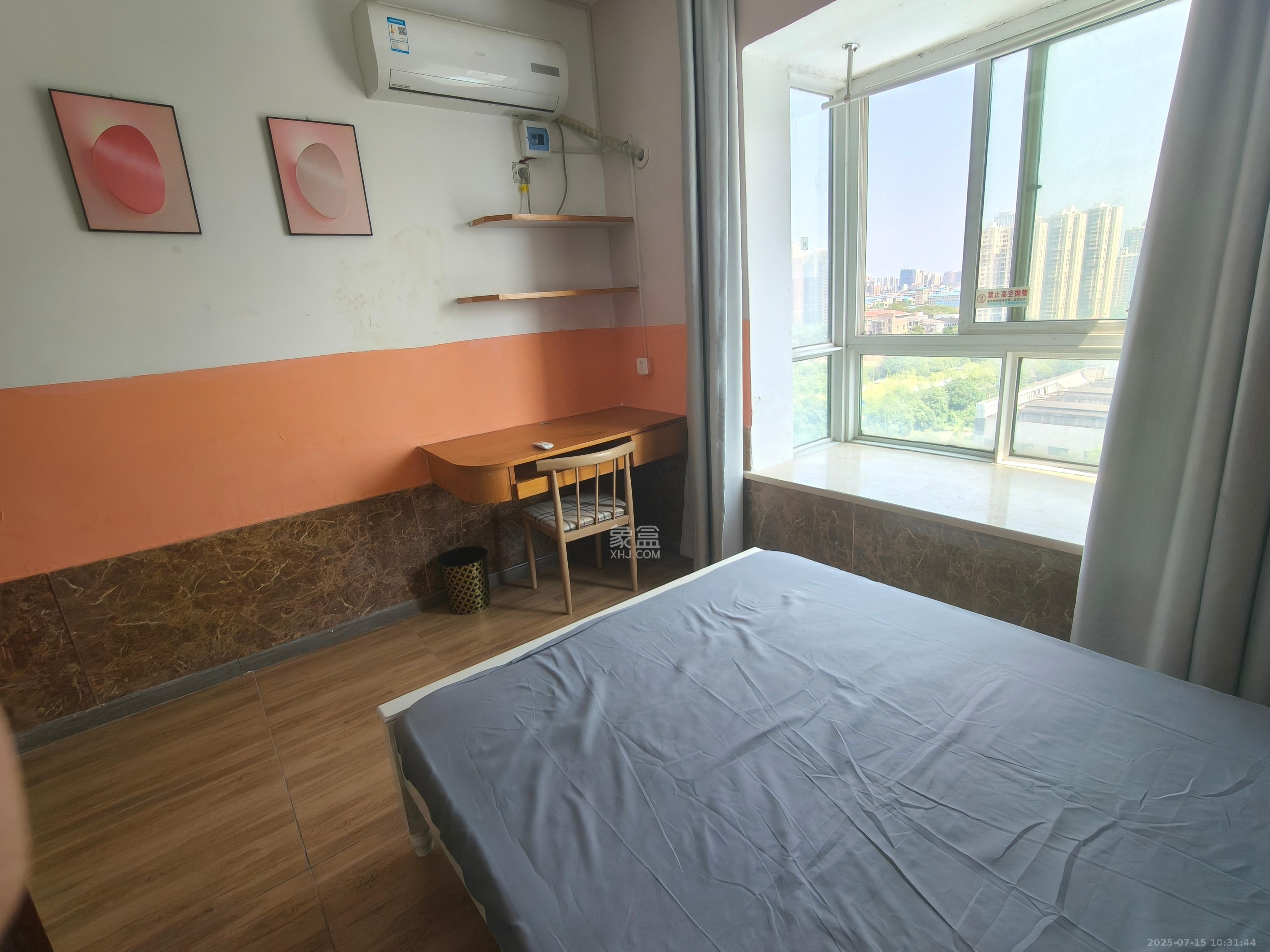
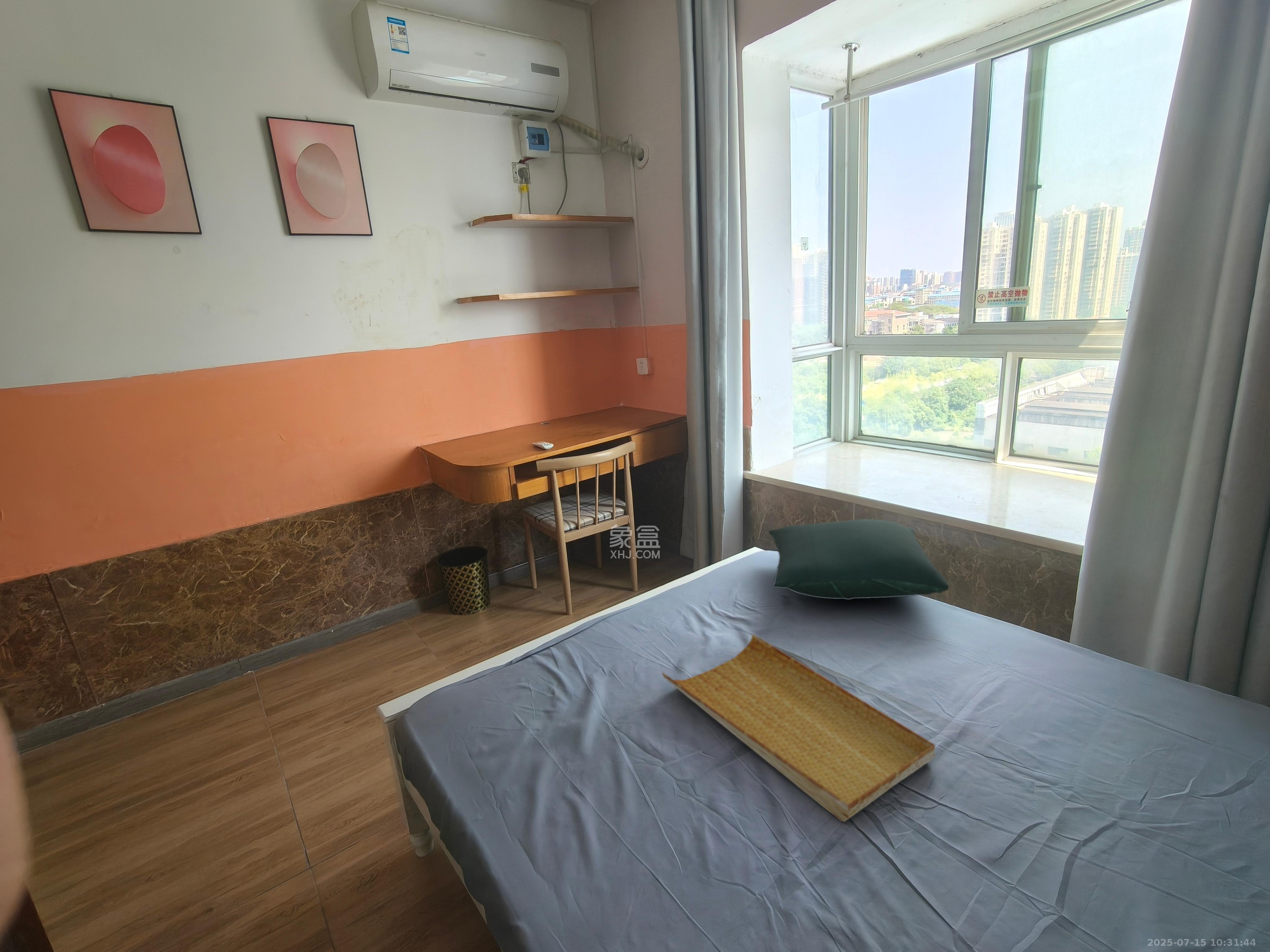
+ tray [662,633,935,822]
+ pillow [768,519,949,600]
